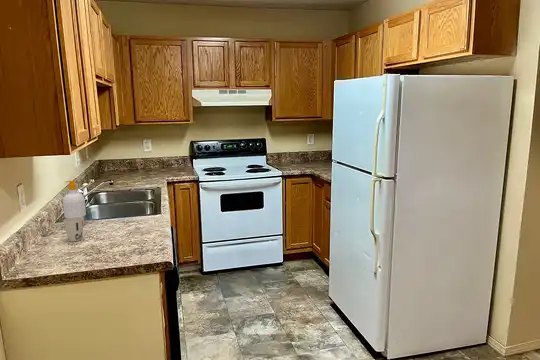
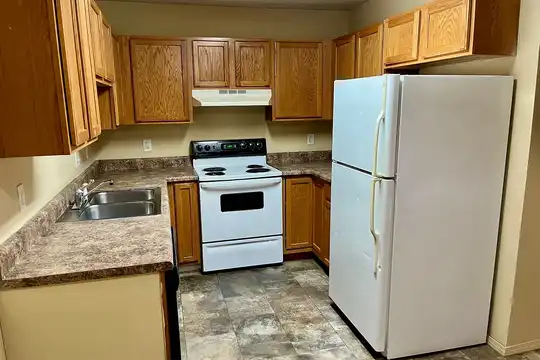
- cup [63,217,84,243]
- soap bottle [62,180,87,226]
